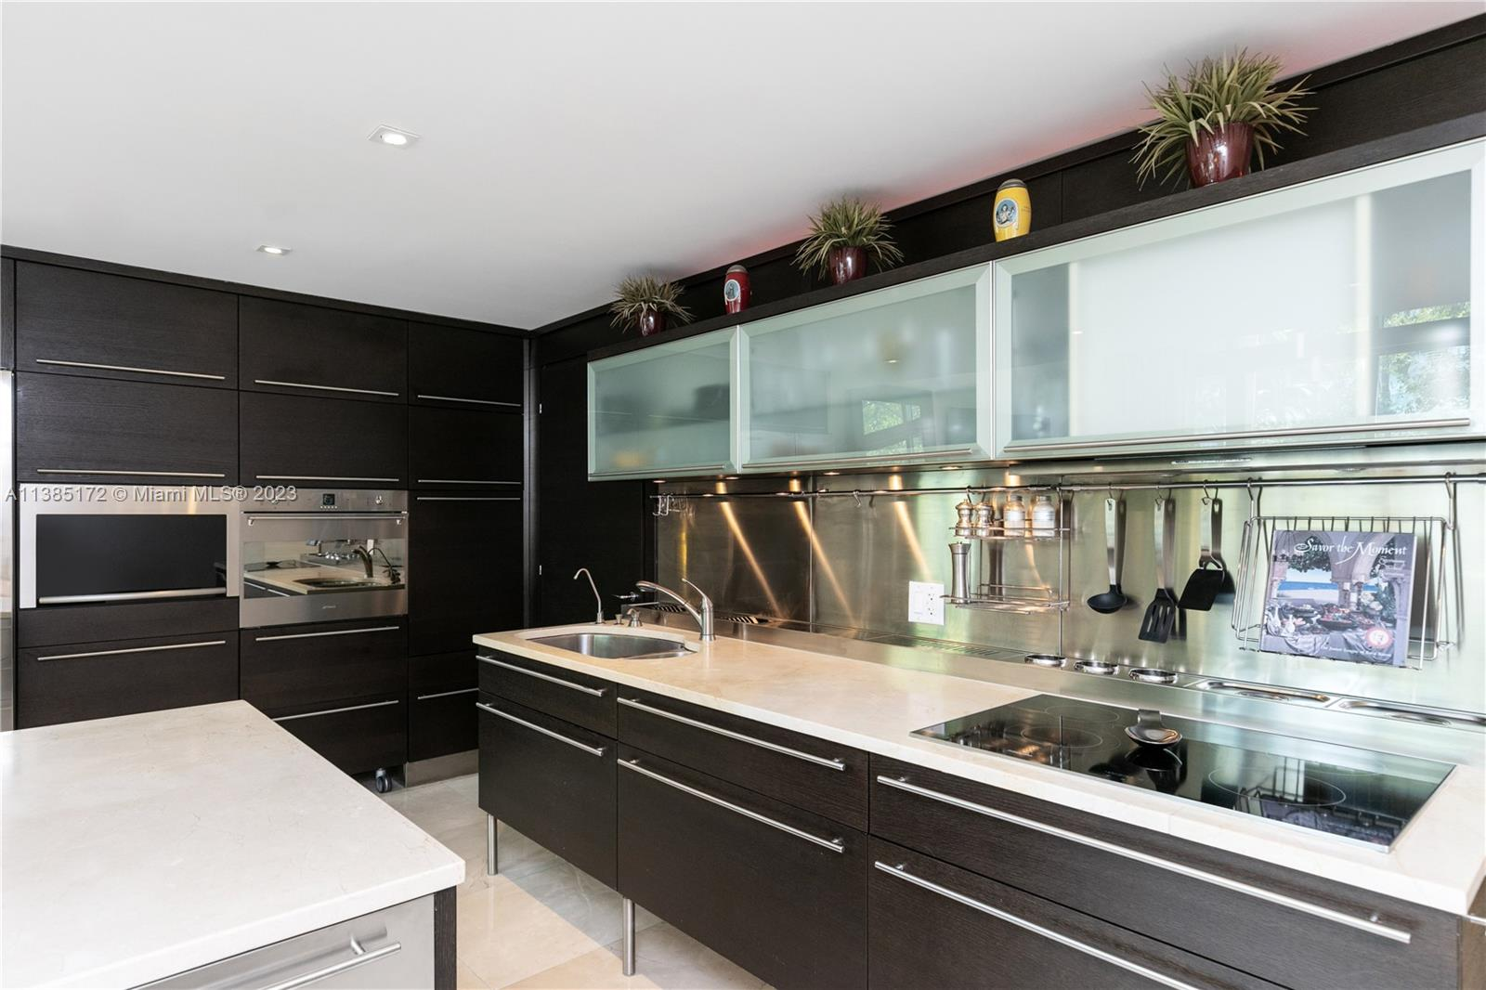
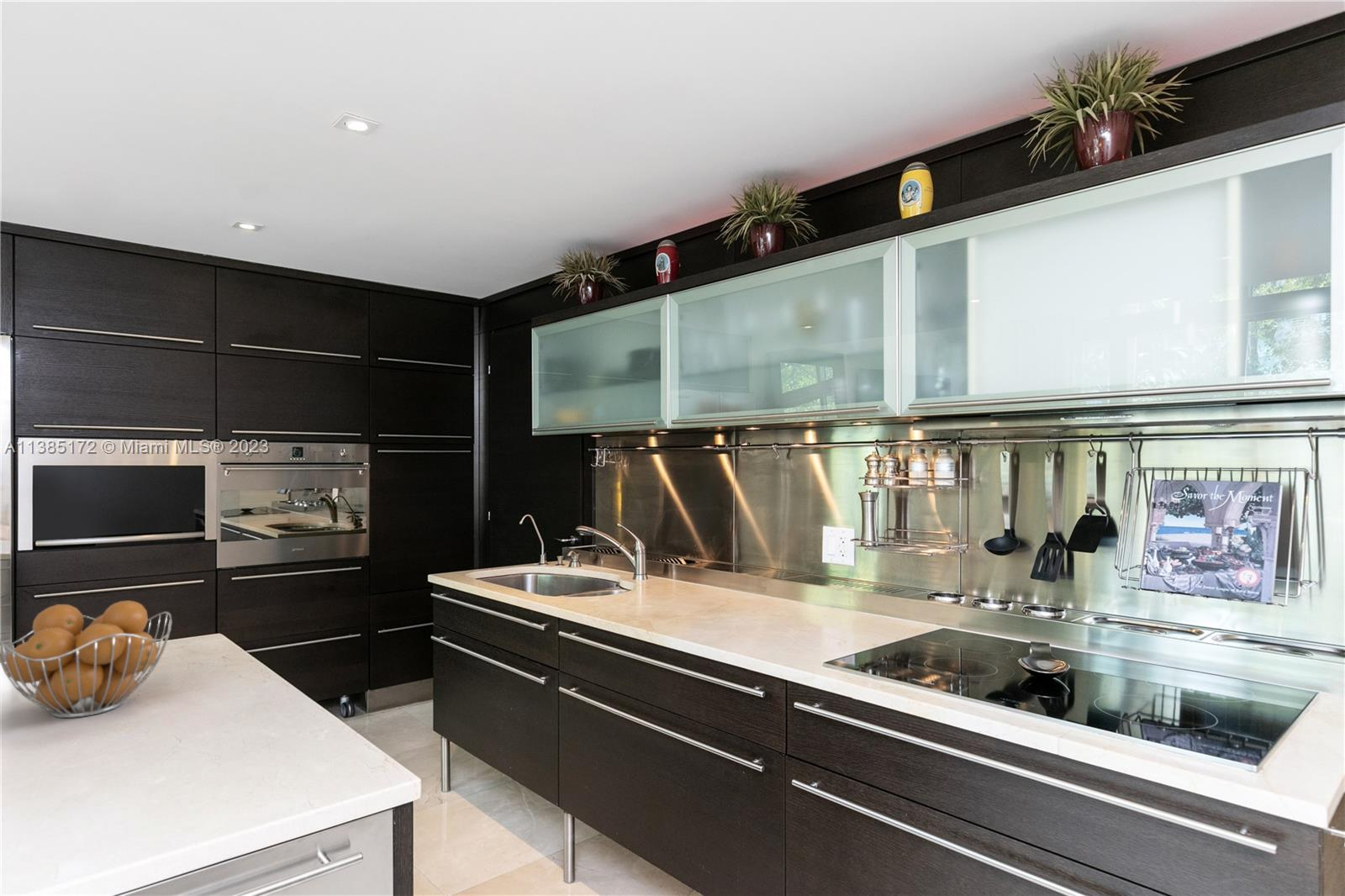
+ fruit basket [0,599,173,719]
